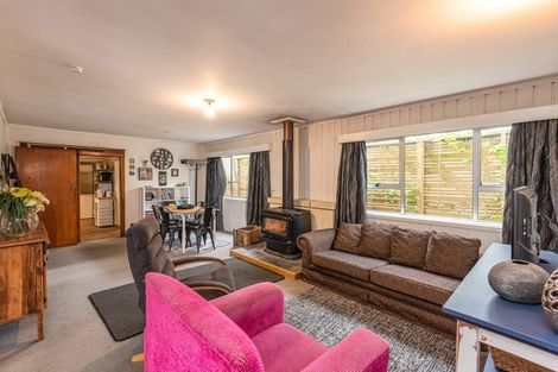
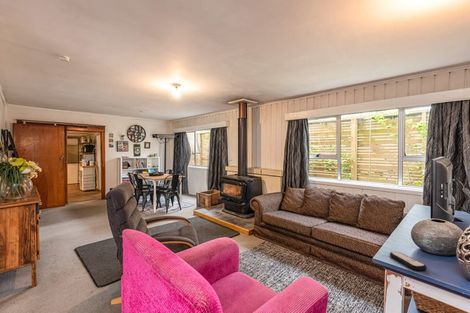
+ remote control [389,251,428,271]
